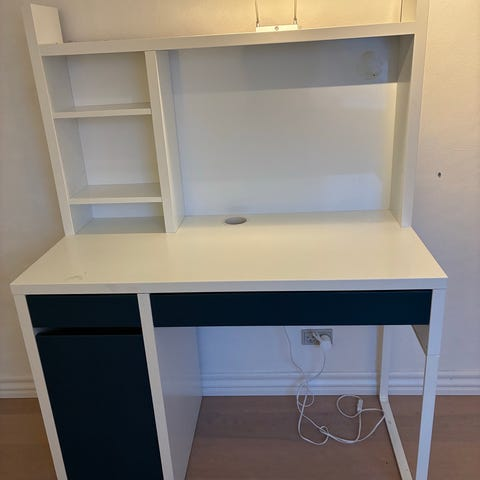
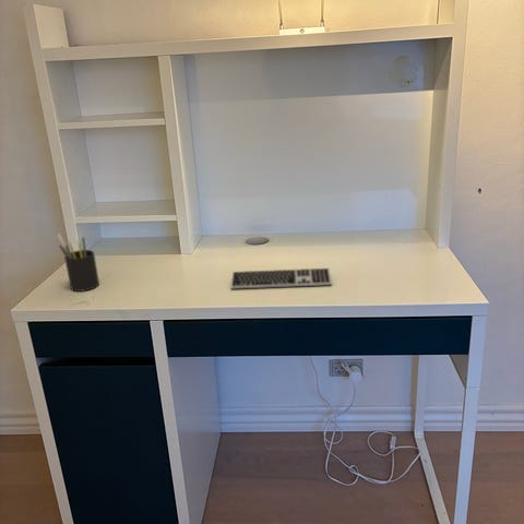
+ keyboard [229,267,333,289]
+ pen holder [56,231,100,293]
